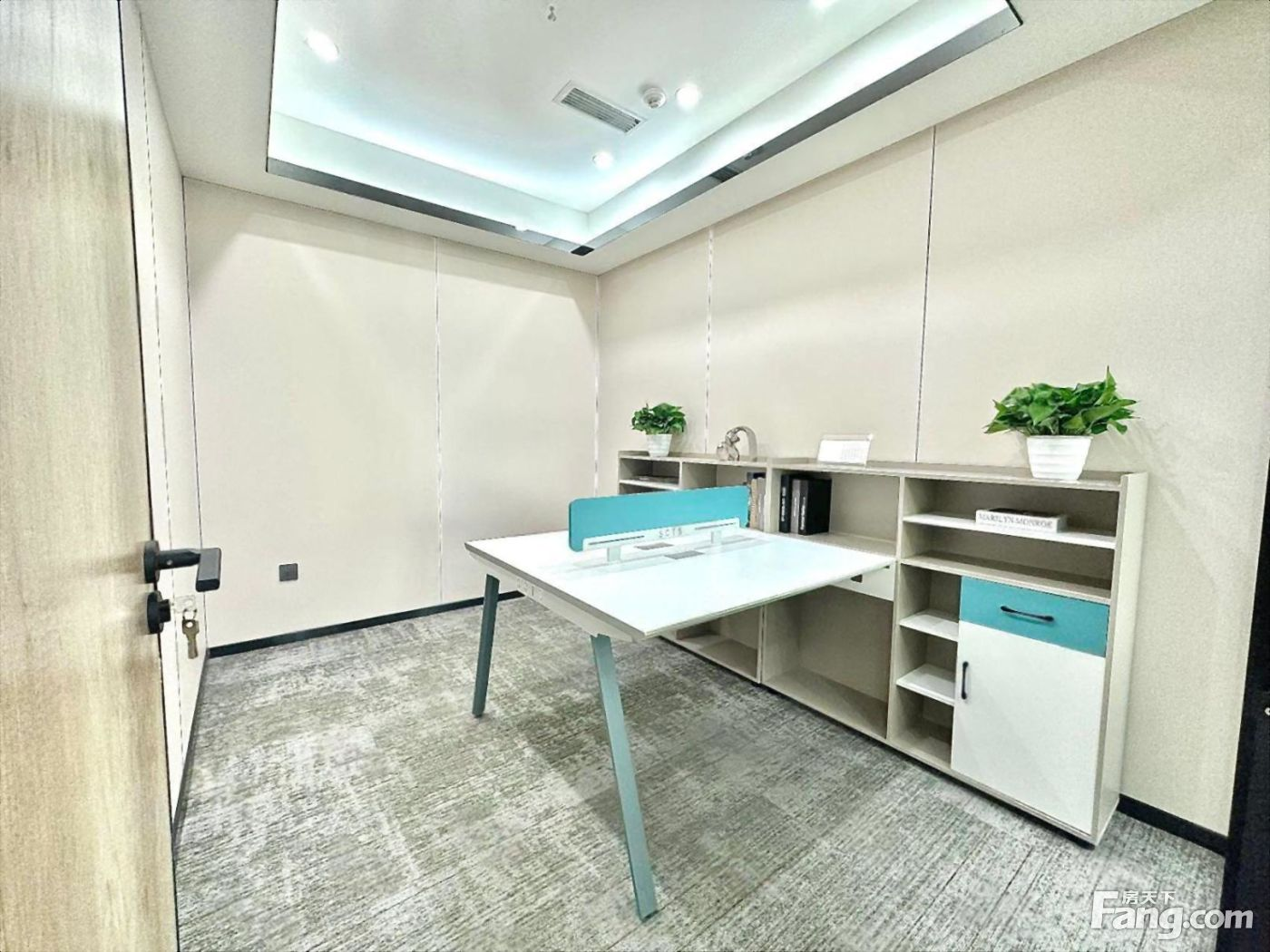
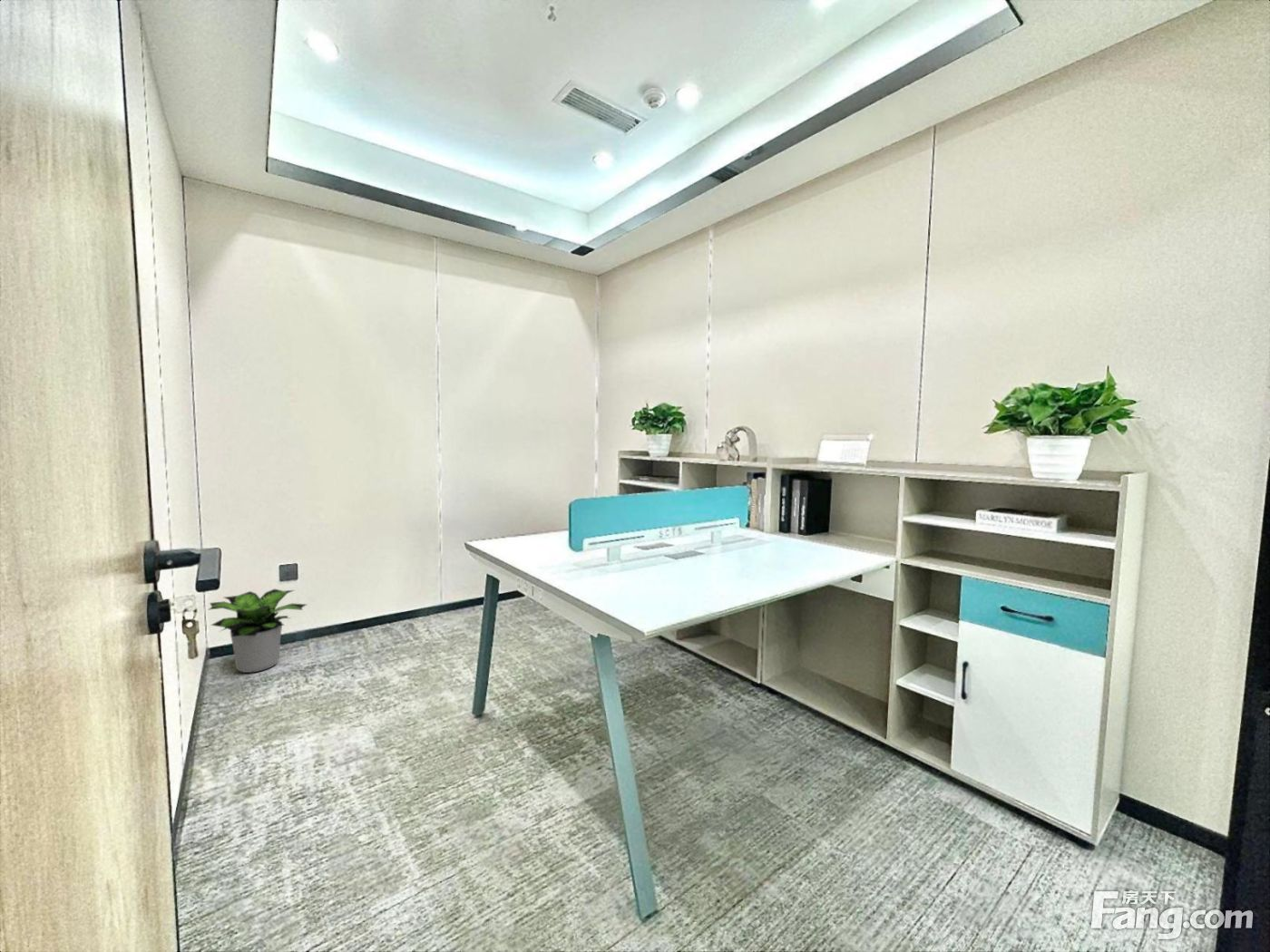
+ potted plant [207,588,307,674]
